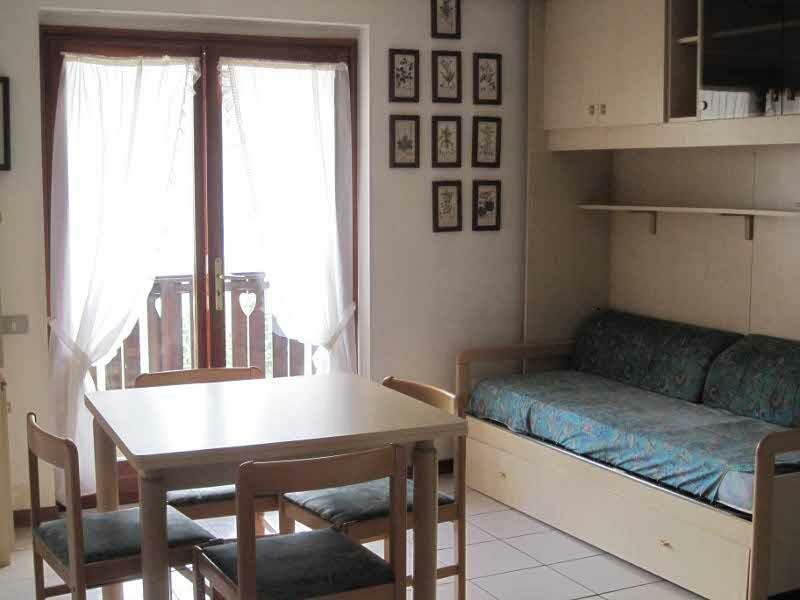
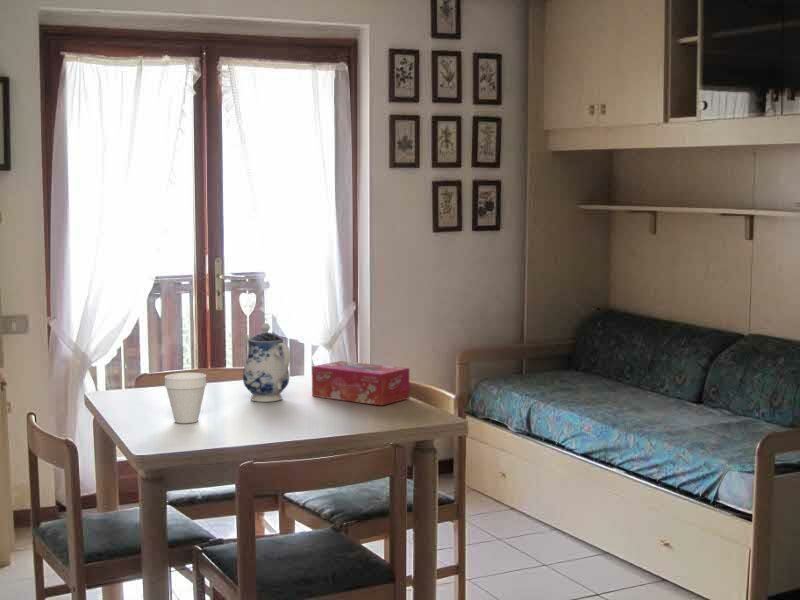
+ tissue box [311,360,411,406]
+ teapot [242,322,291,403]
+ cup [164,372,208,424]
